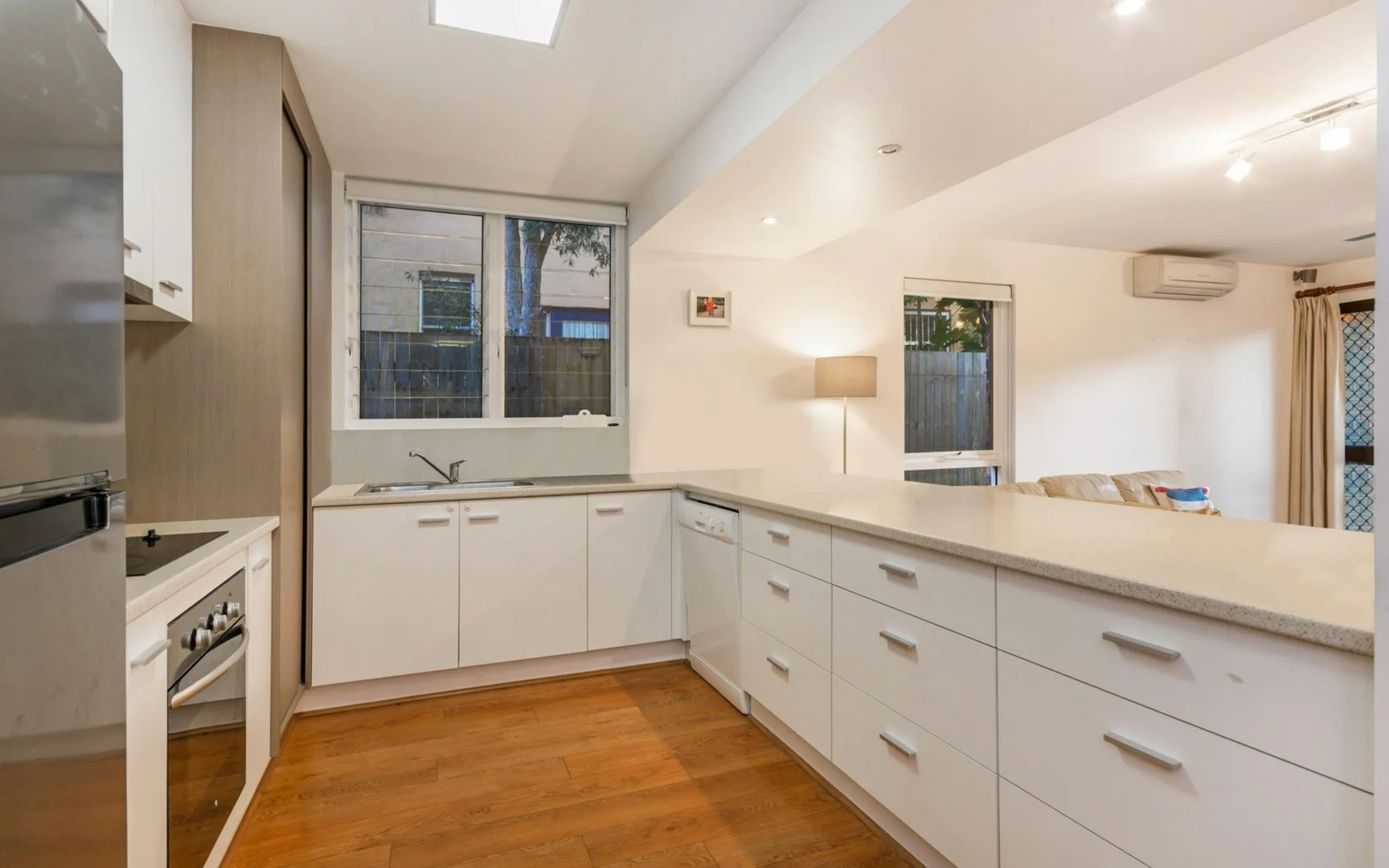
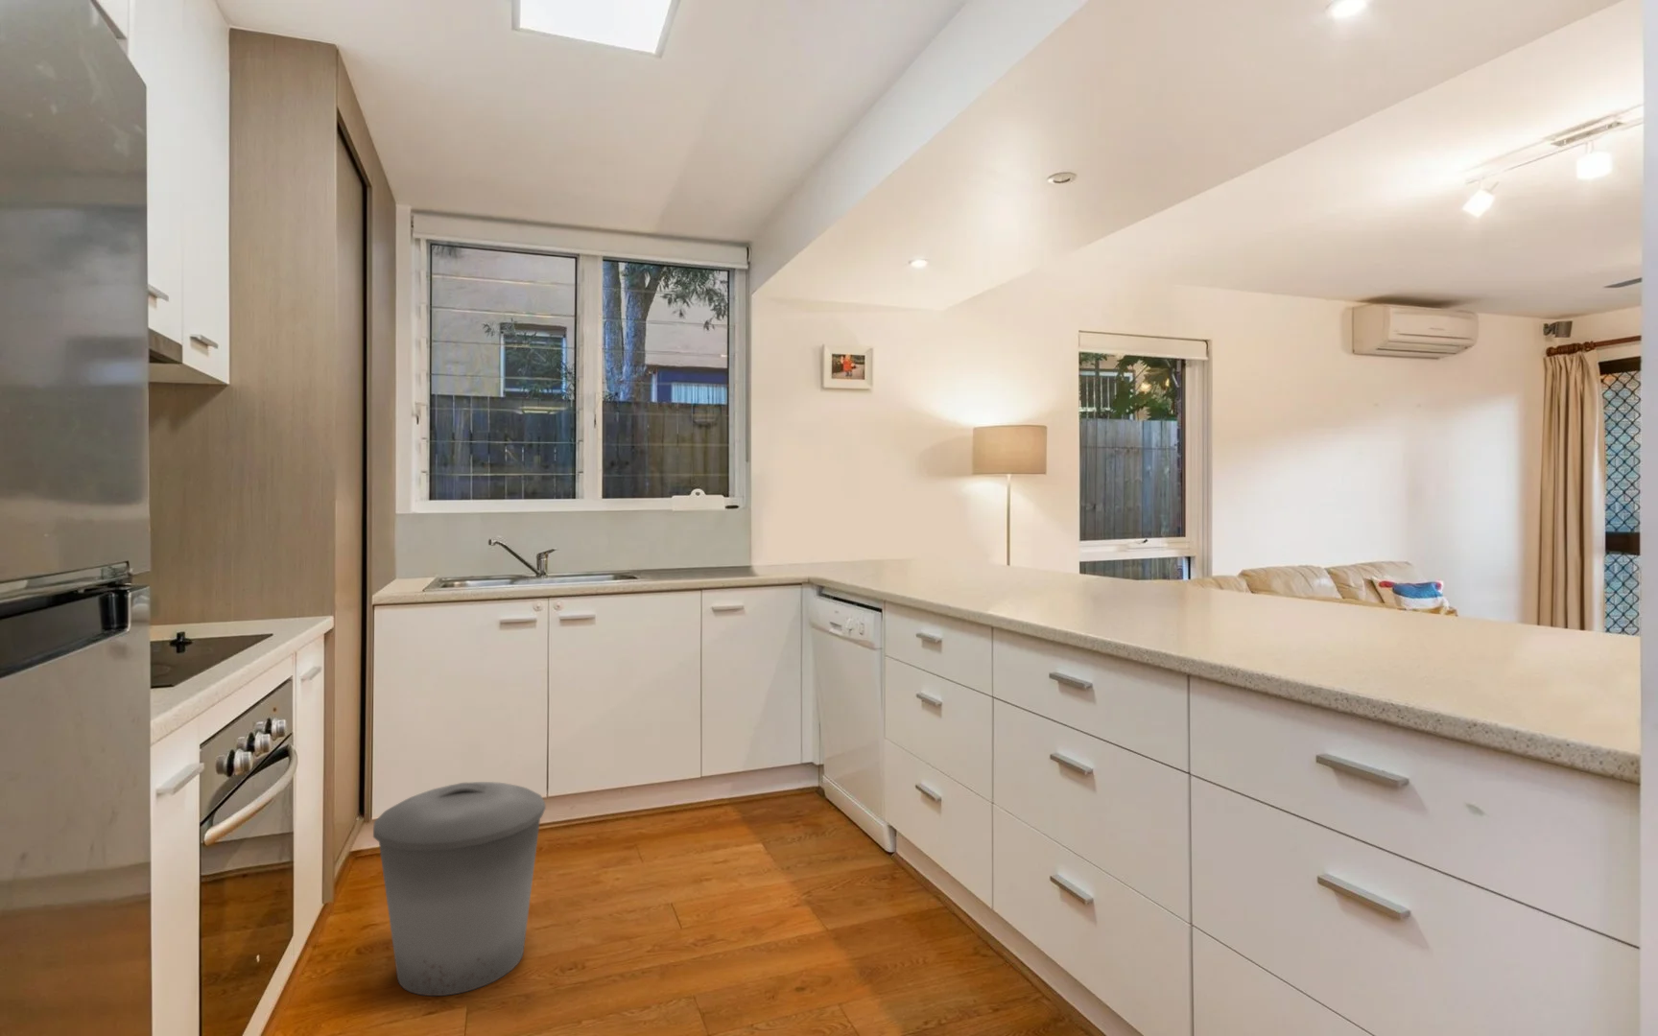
+ trash can [372,781,547,997]
